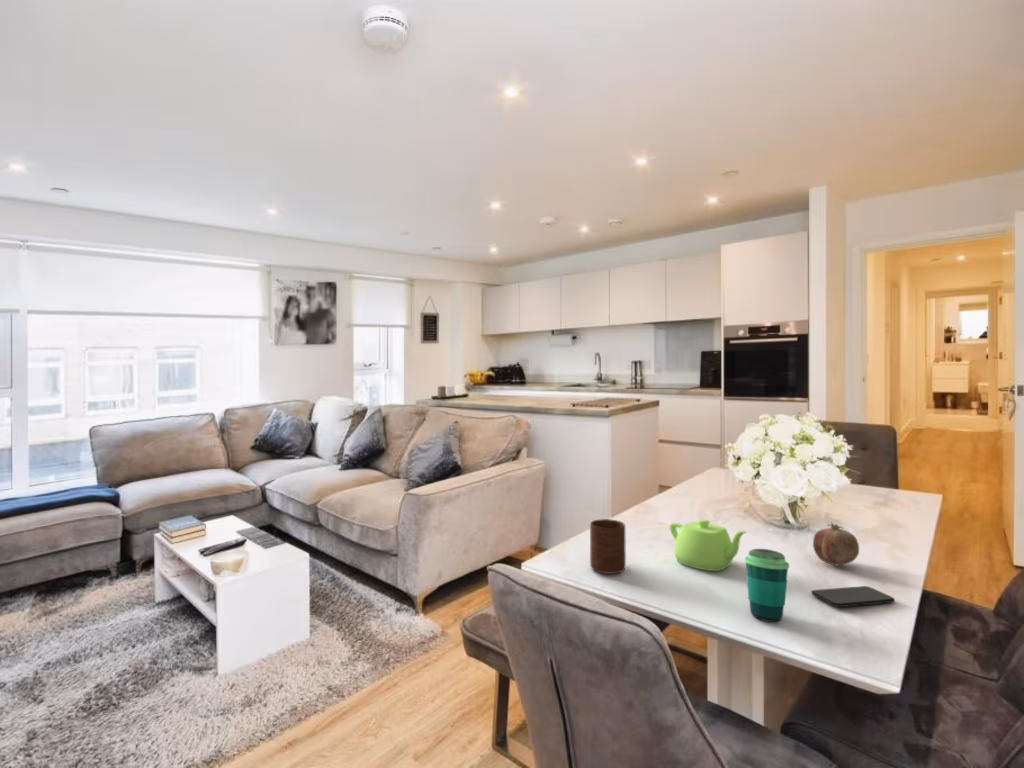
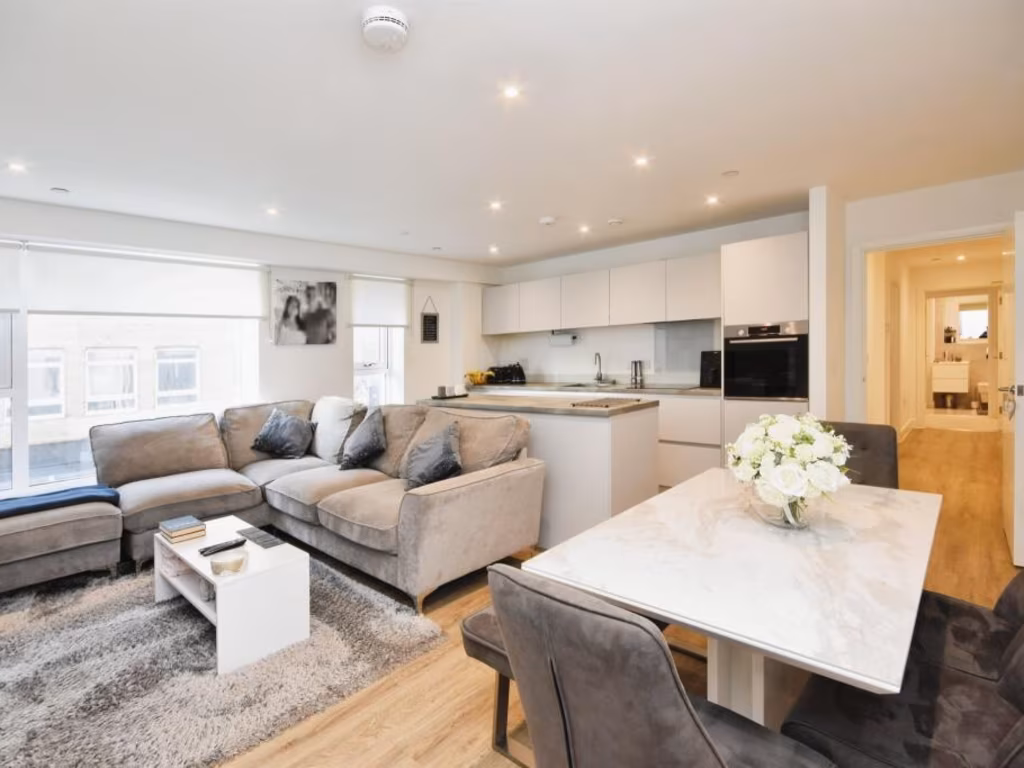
- cup [589,518,627,575]
- cup [743,548,790,623]
- fruit [812,522,860,567]
- teapot [668,518,749,572]
- smartphone [811,585,896,608]
